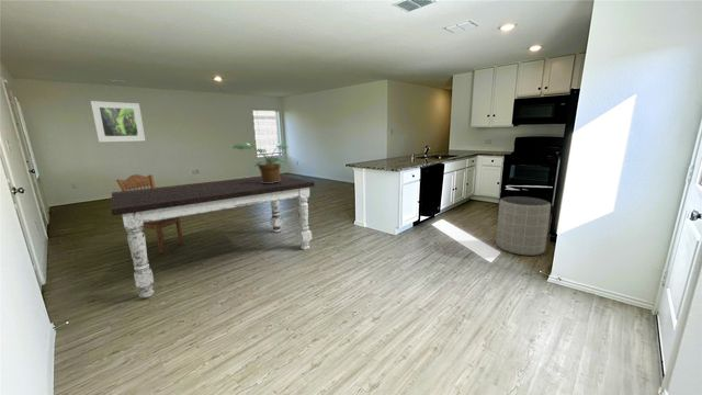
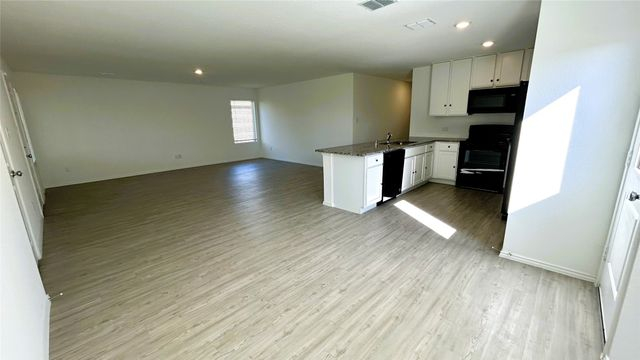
- dining table [110,173,316,300]
- potted plant [231,143,288,183]
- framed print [90,100,146,143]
- trash can [495,195,552,257]
- dining chair [115,173,184,255]
